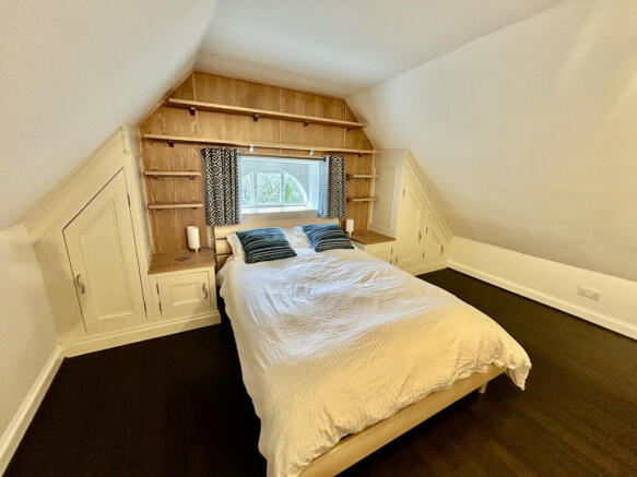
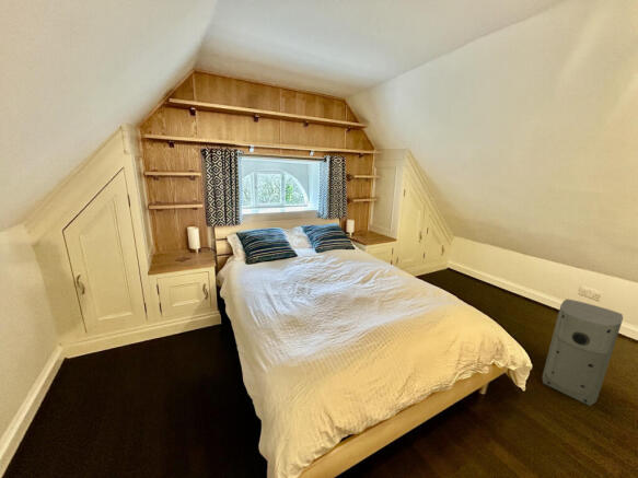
+ air purifier [541,298,624,407]
